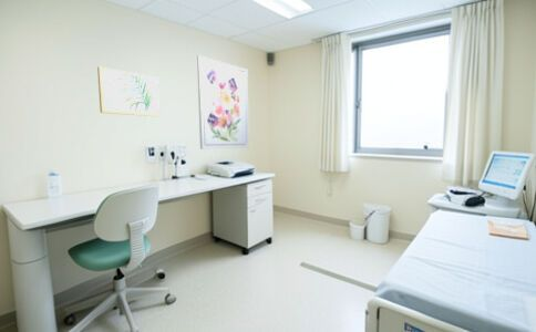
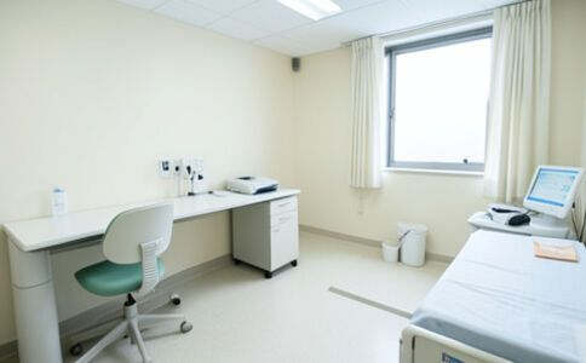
- wall art [196,54,250,151]
- wall art [96,65,161,117]
